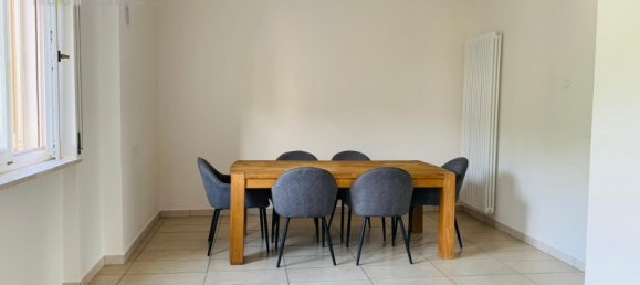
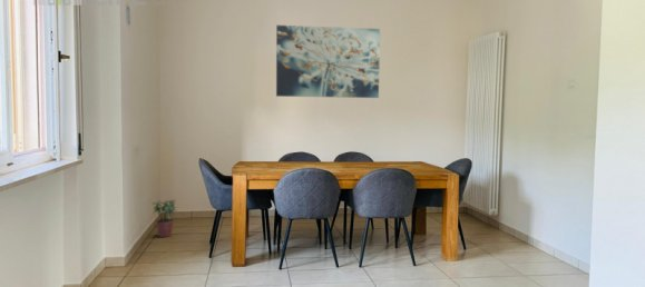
+ potted plant [152,199,178,238]
+ wall art [275,24,381,99]
